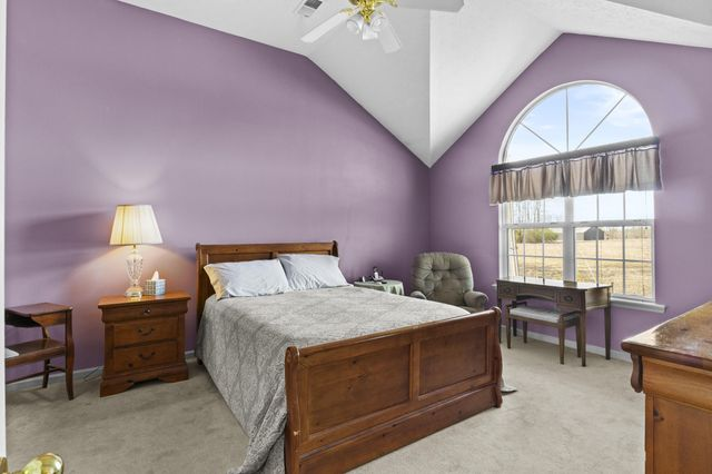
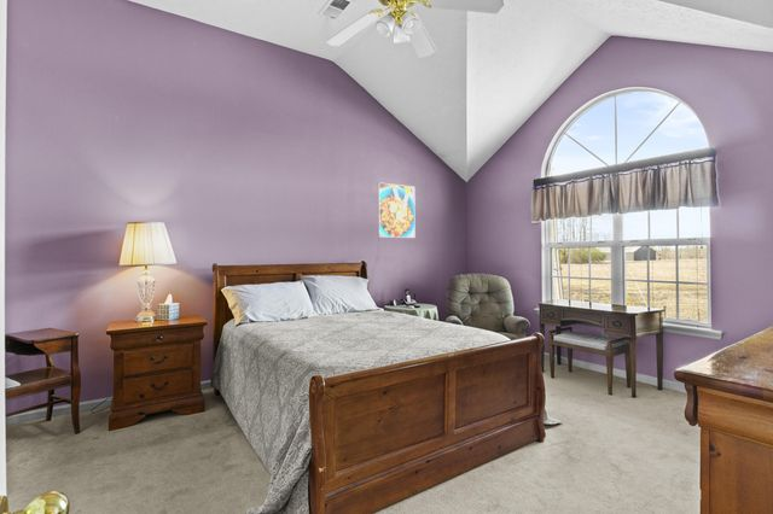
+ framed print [377,181,417,239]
